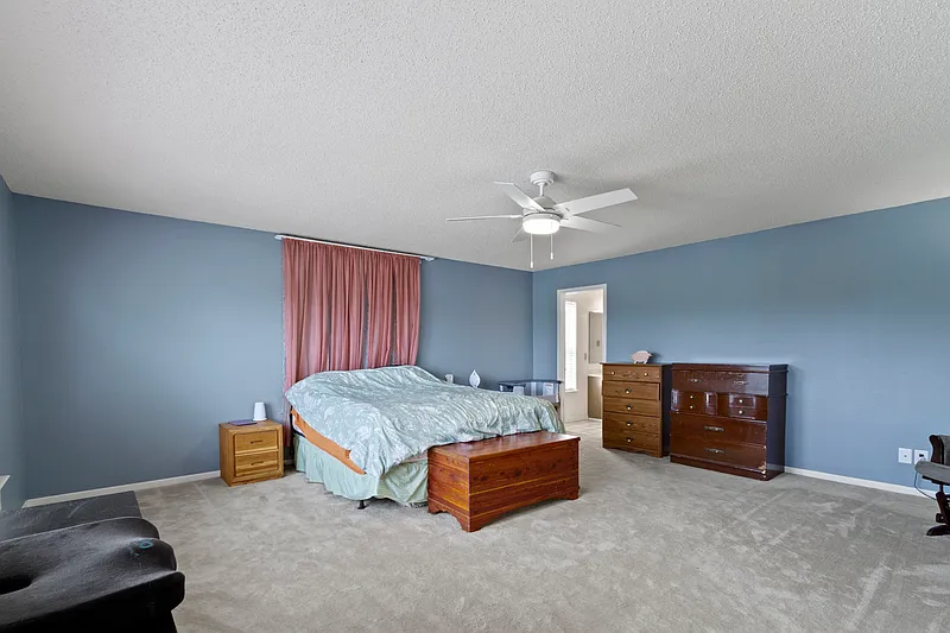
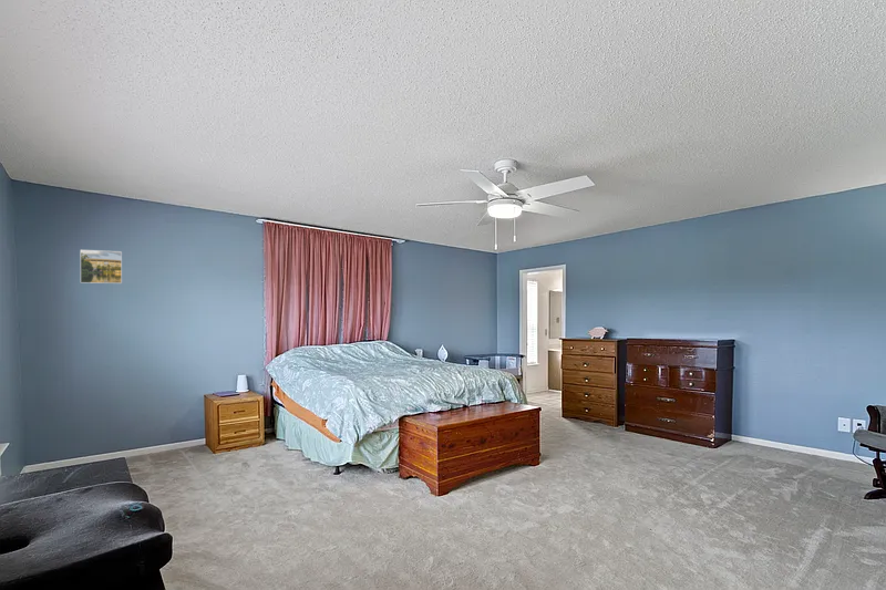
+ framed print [79,248,123,284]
